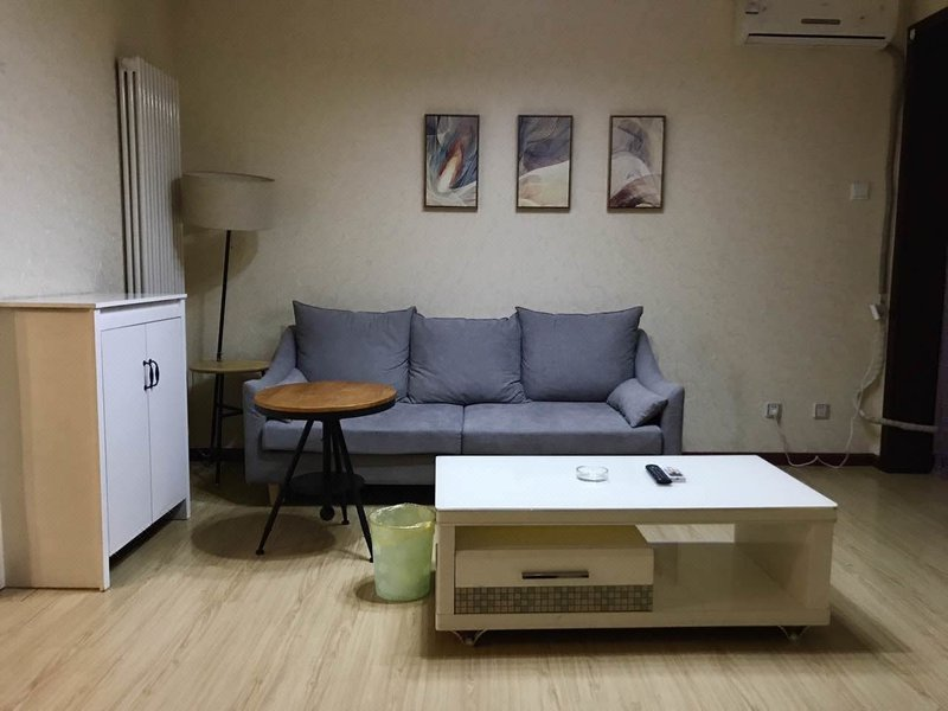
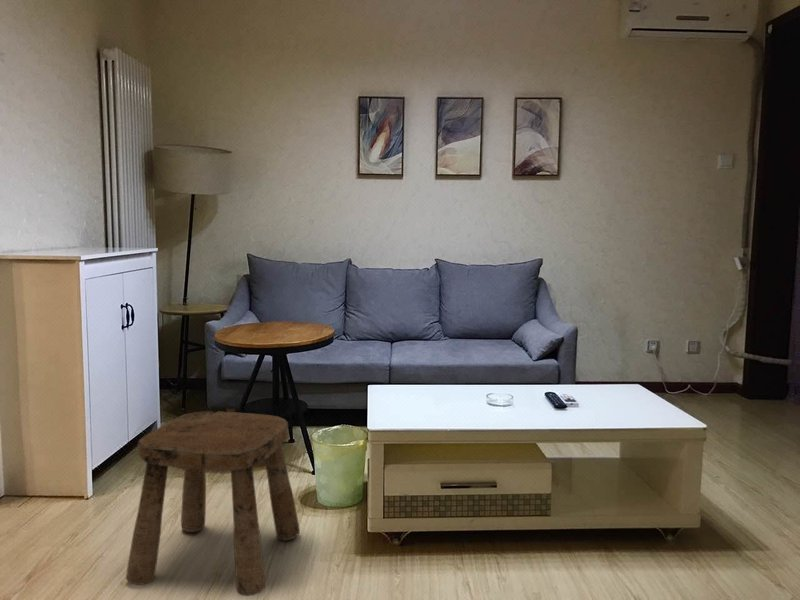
+ stool [125,410,301,597]
